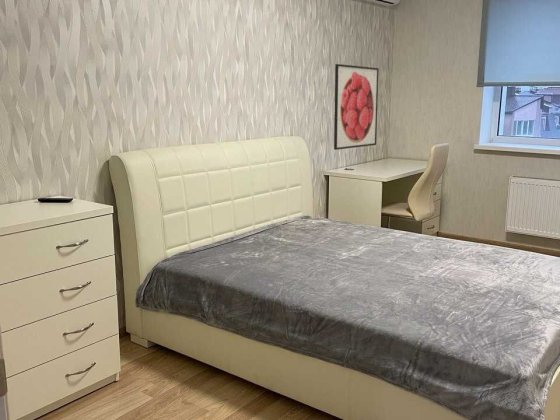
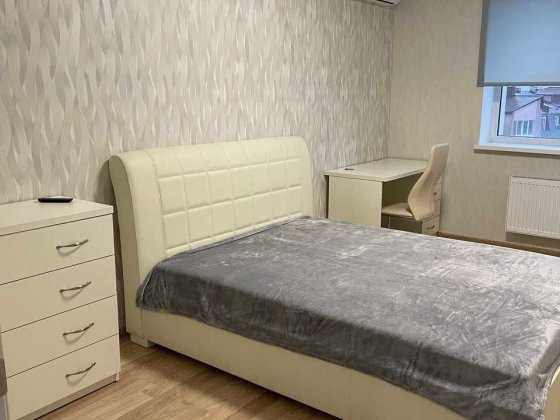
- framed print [333,63,380,151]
